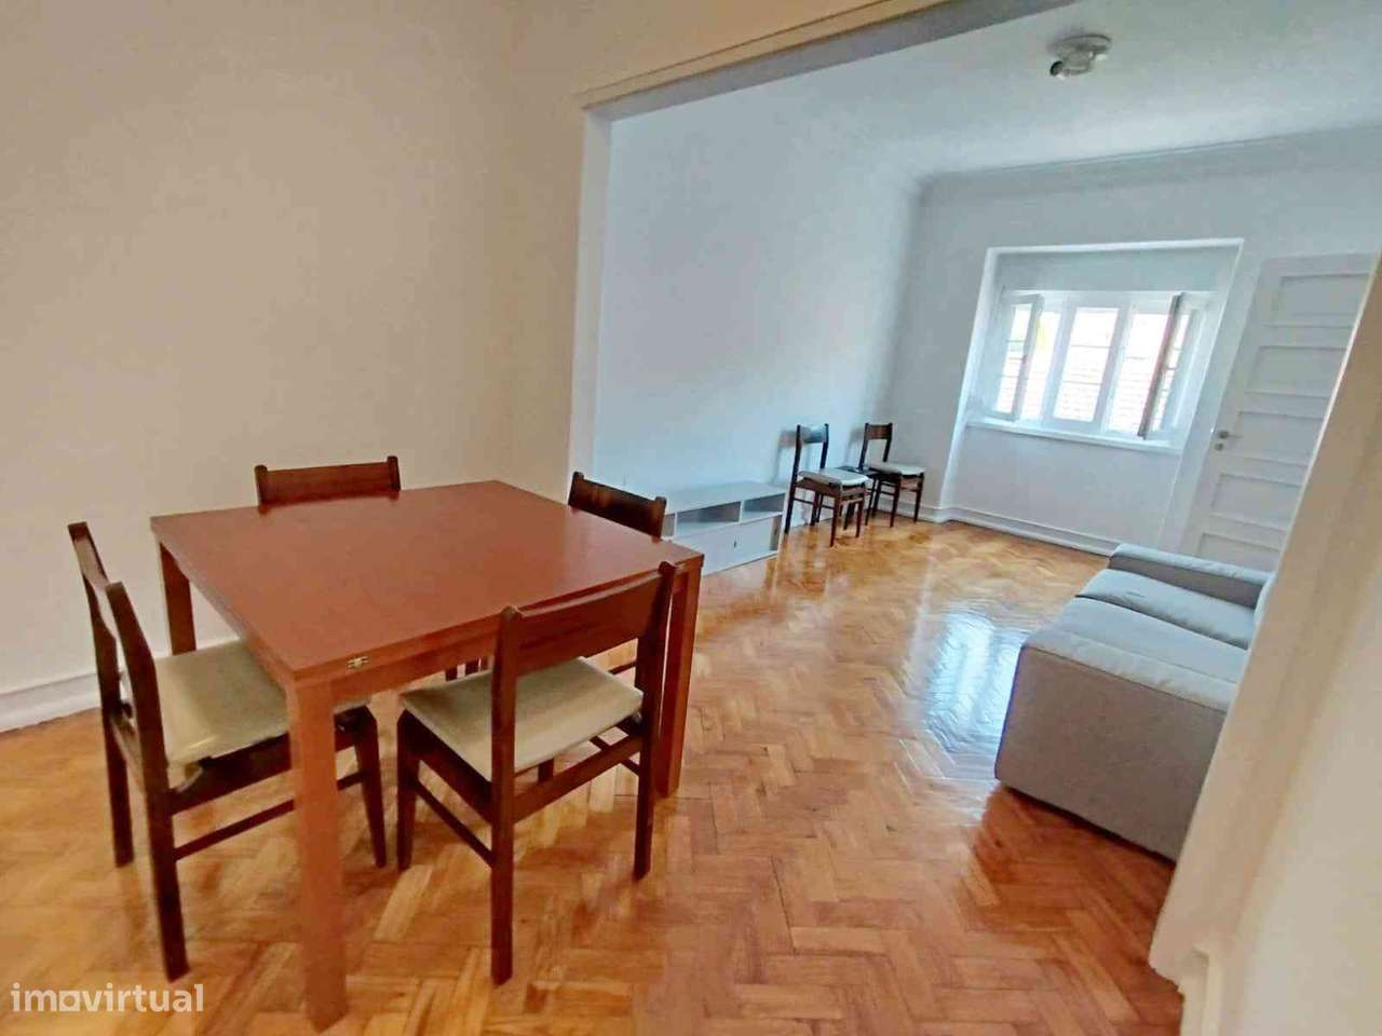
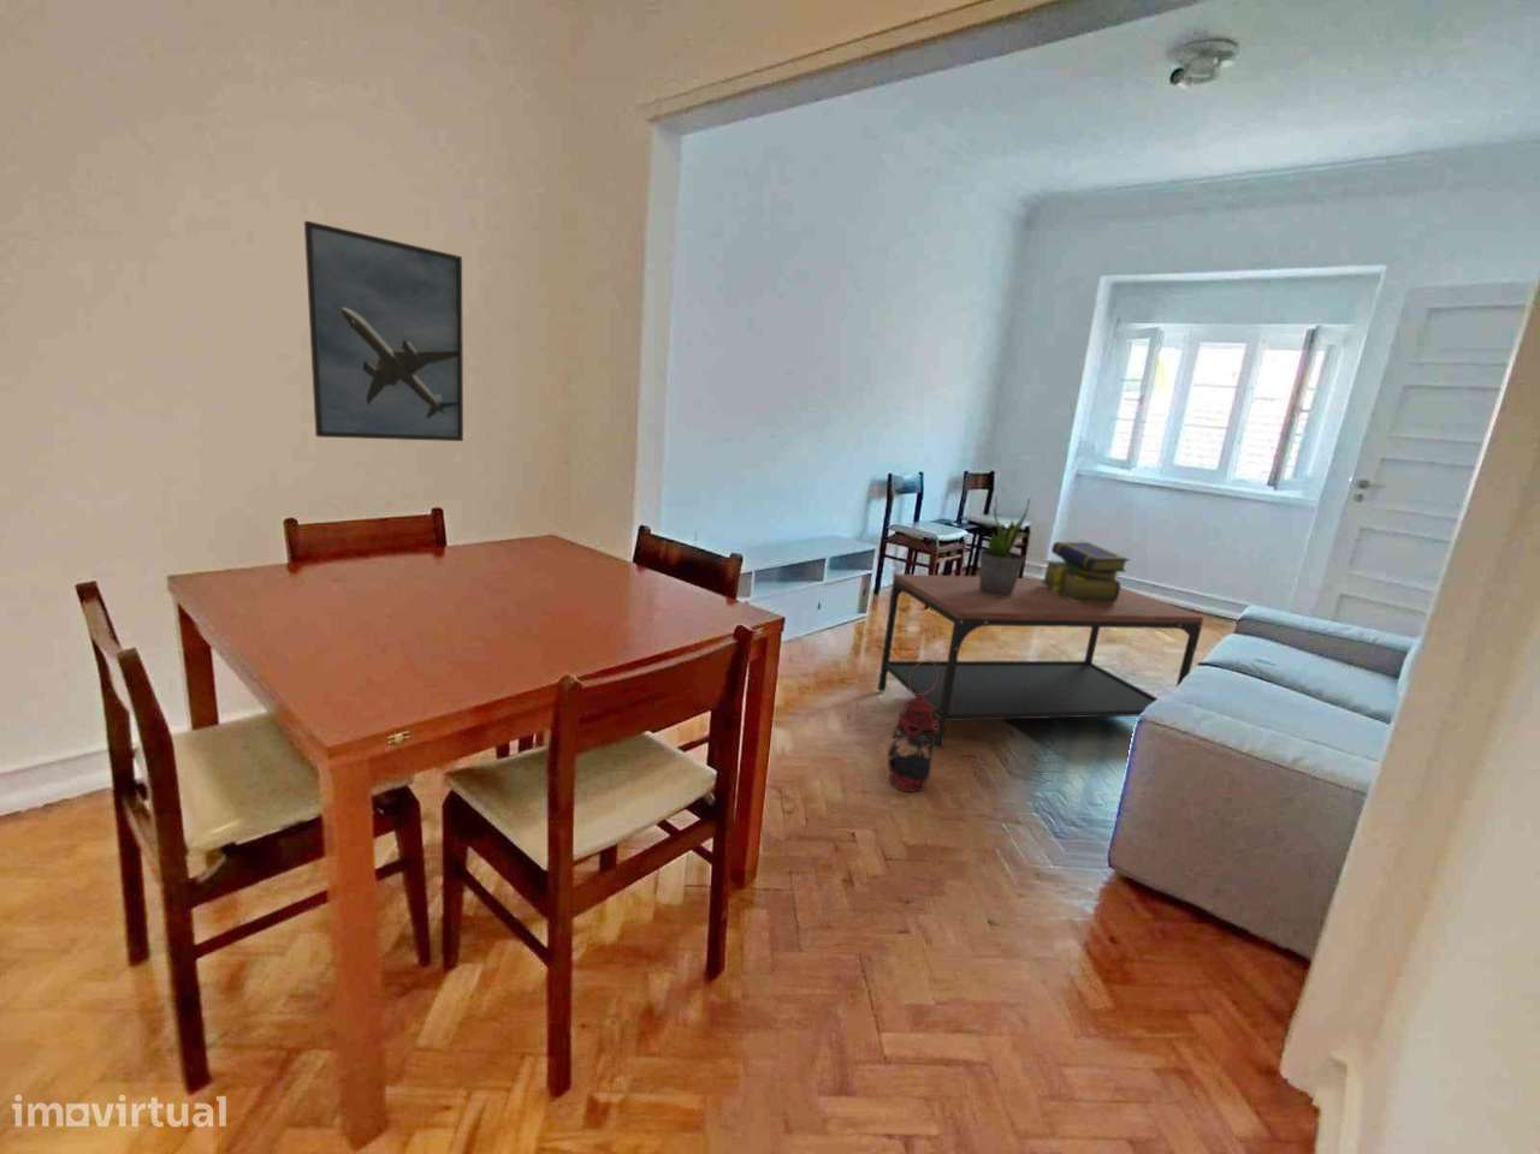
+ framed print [303,219,464,442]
+ stack of books [1040,541,1131,604]
+ lantern [886,659,939,793]
+ coffee table [877,572,1204,750]
+ potted plant [979,496,1031,598]
